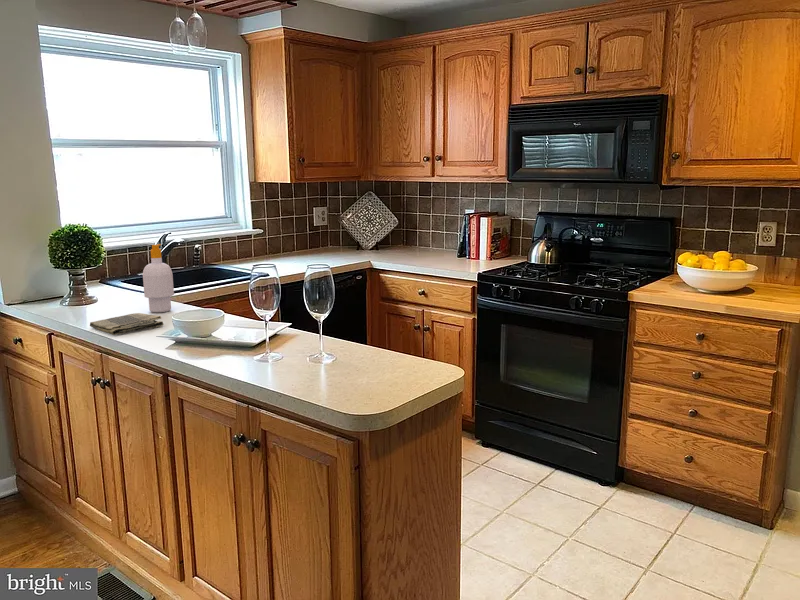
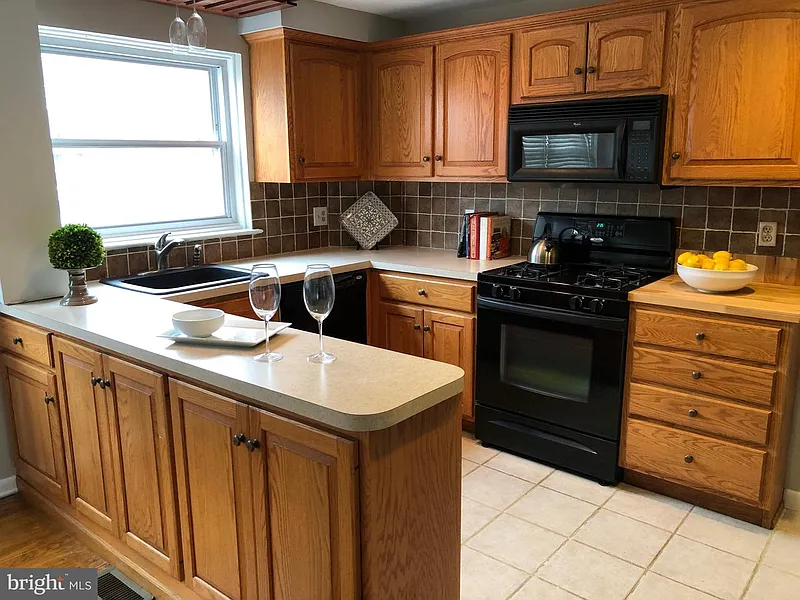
- dish towel [89,312,165,336]
- soap bottle [142,243,175,313]
